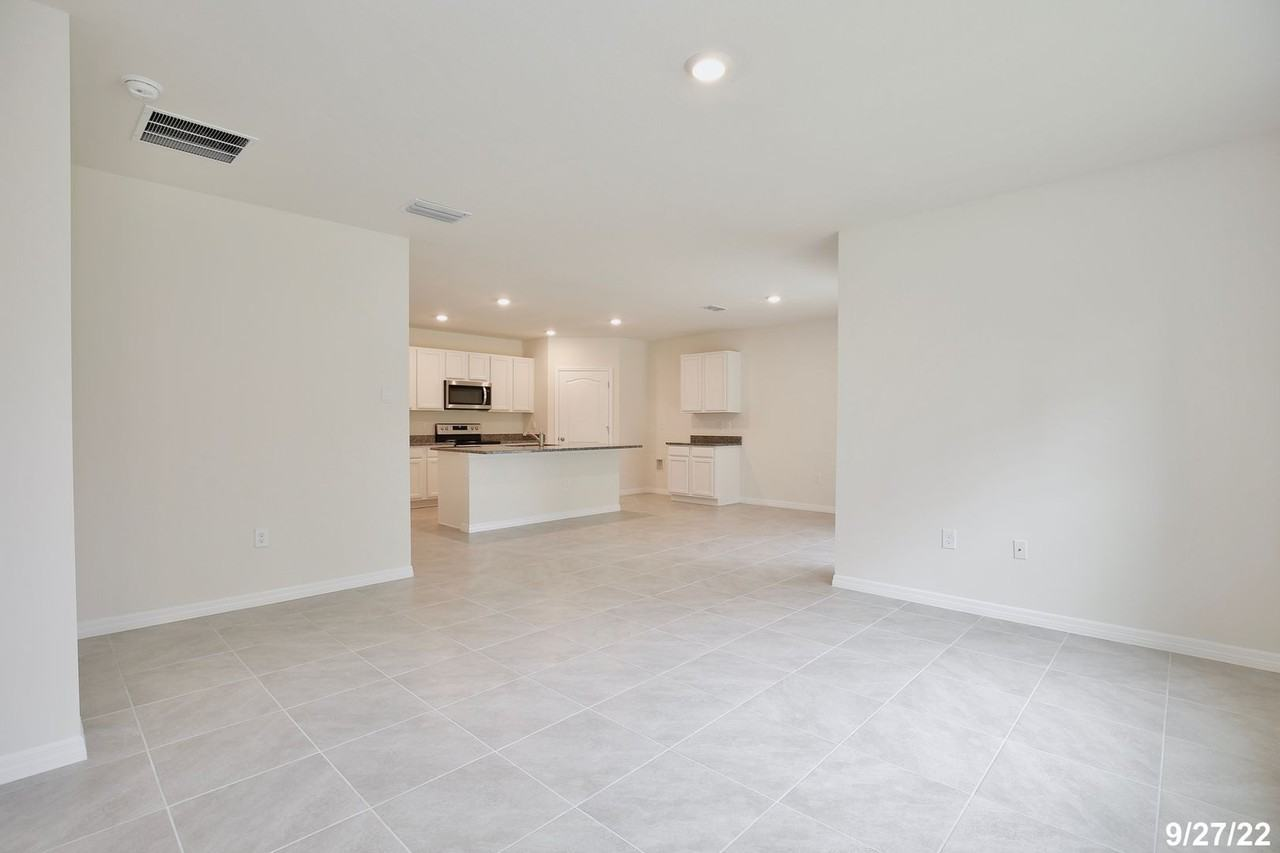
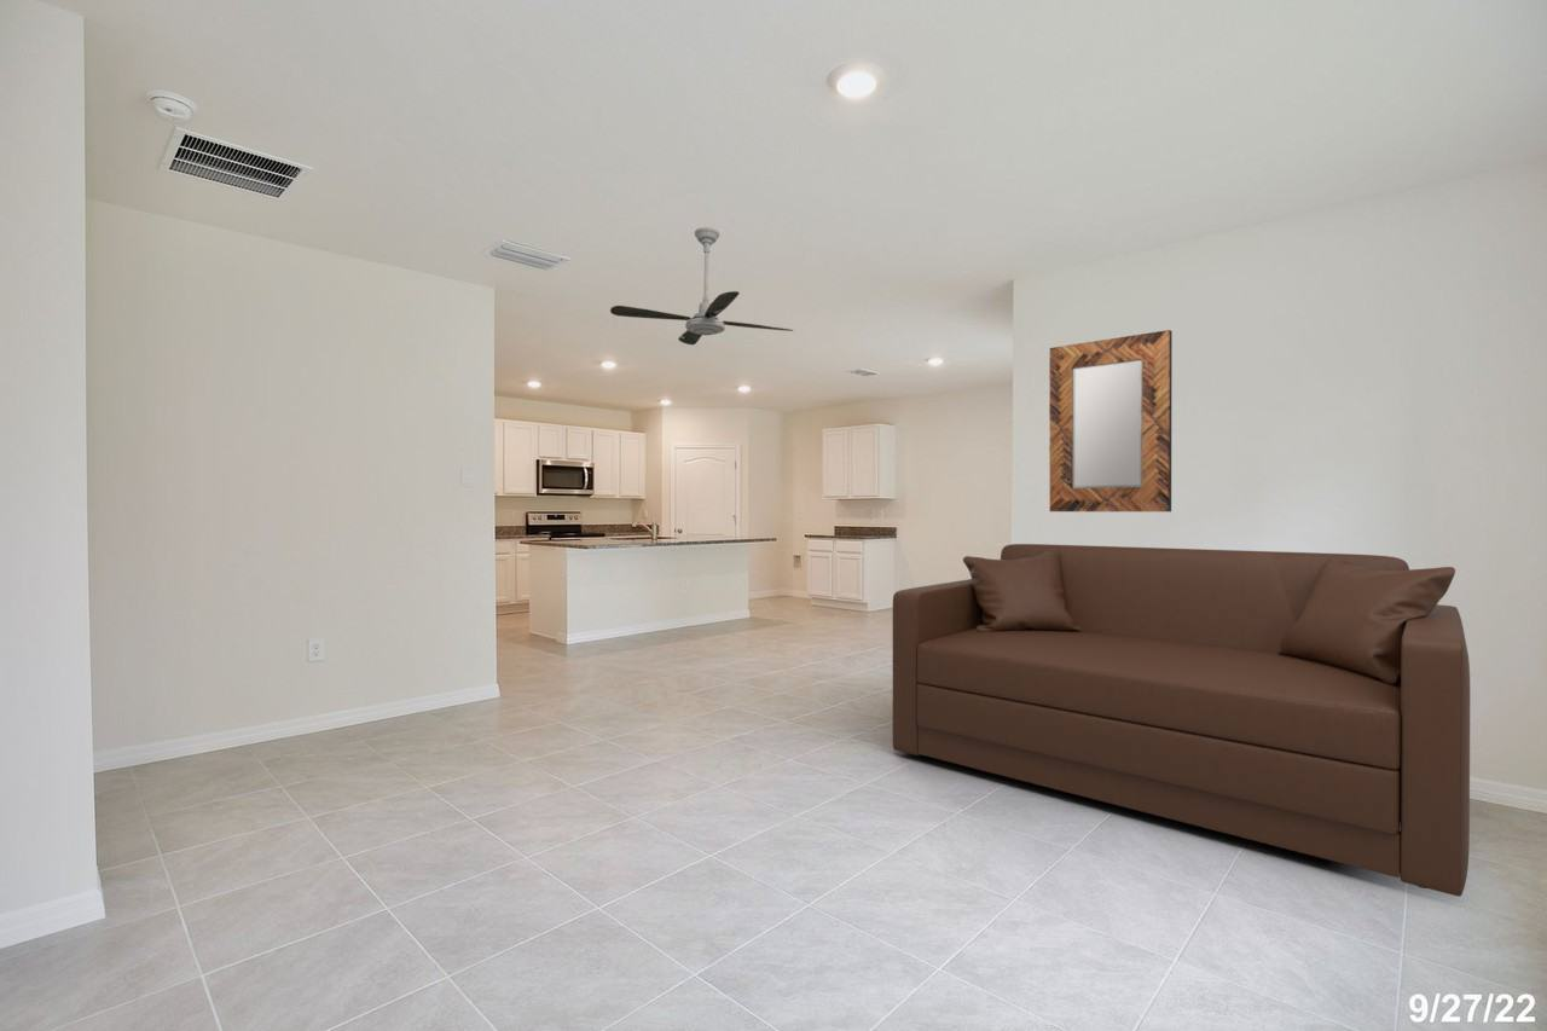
+ ceiling fan [609,226,795,346]
+ home mirror [1048,329,1174,512]
+ sofa [892,543,1471,898]
